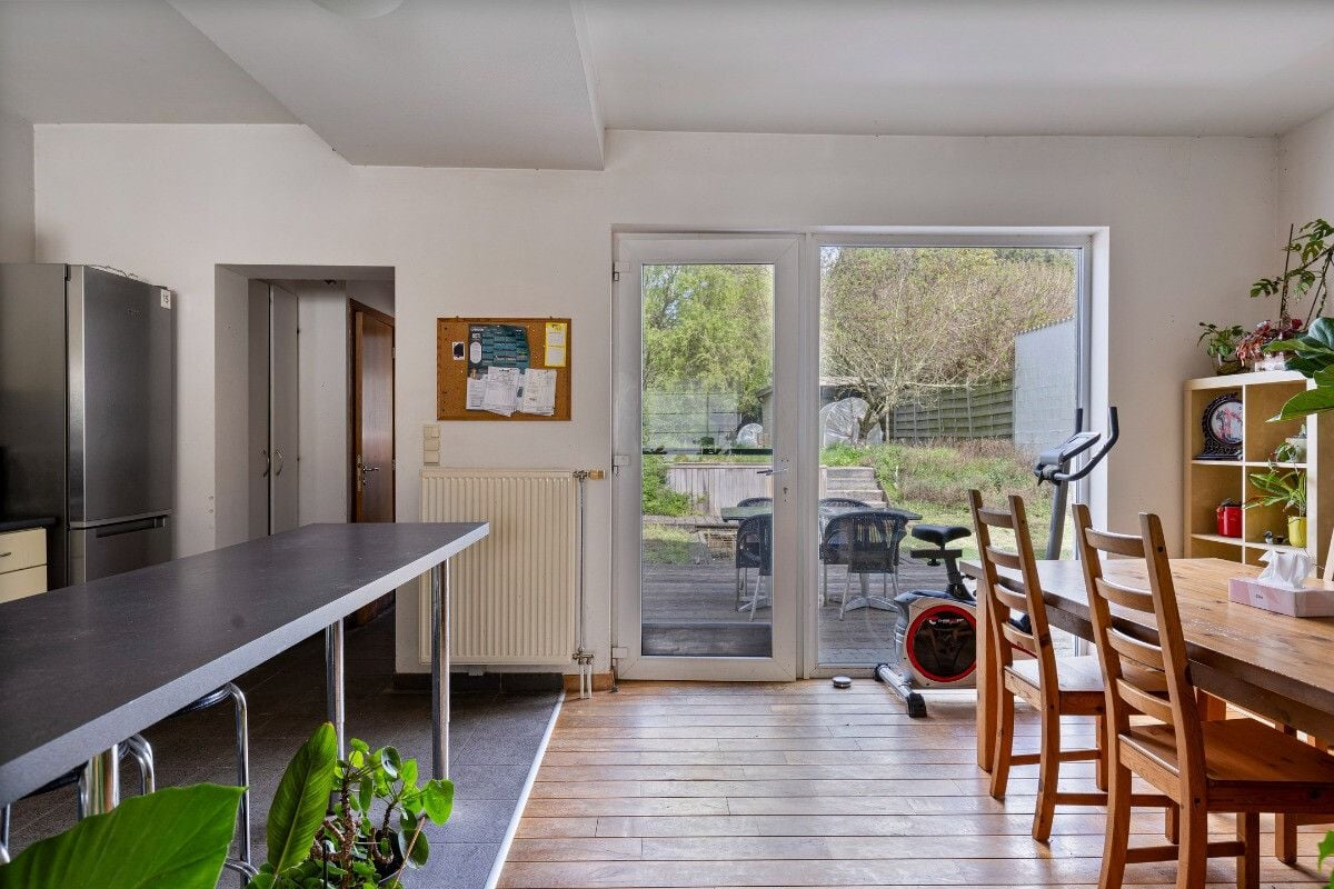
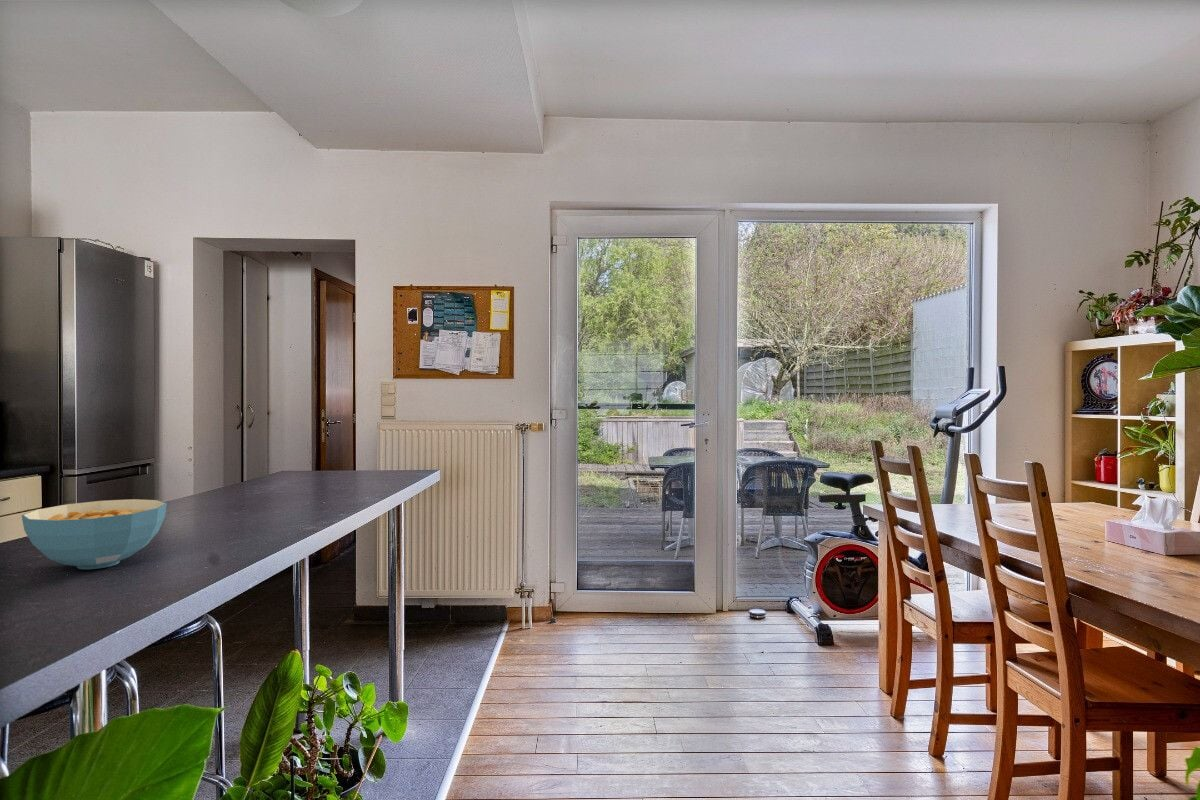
+ cereal bowl [21,498,168,570]
